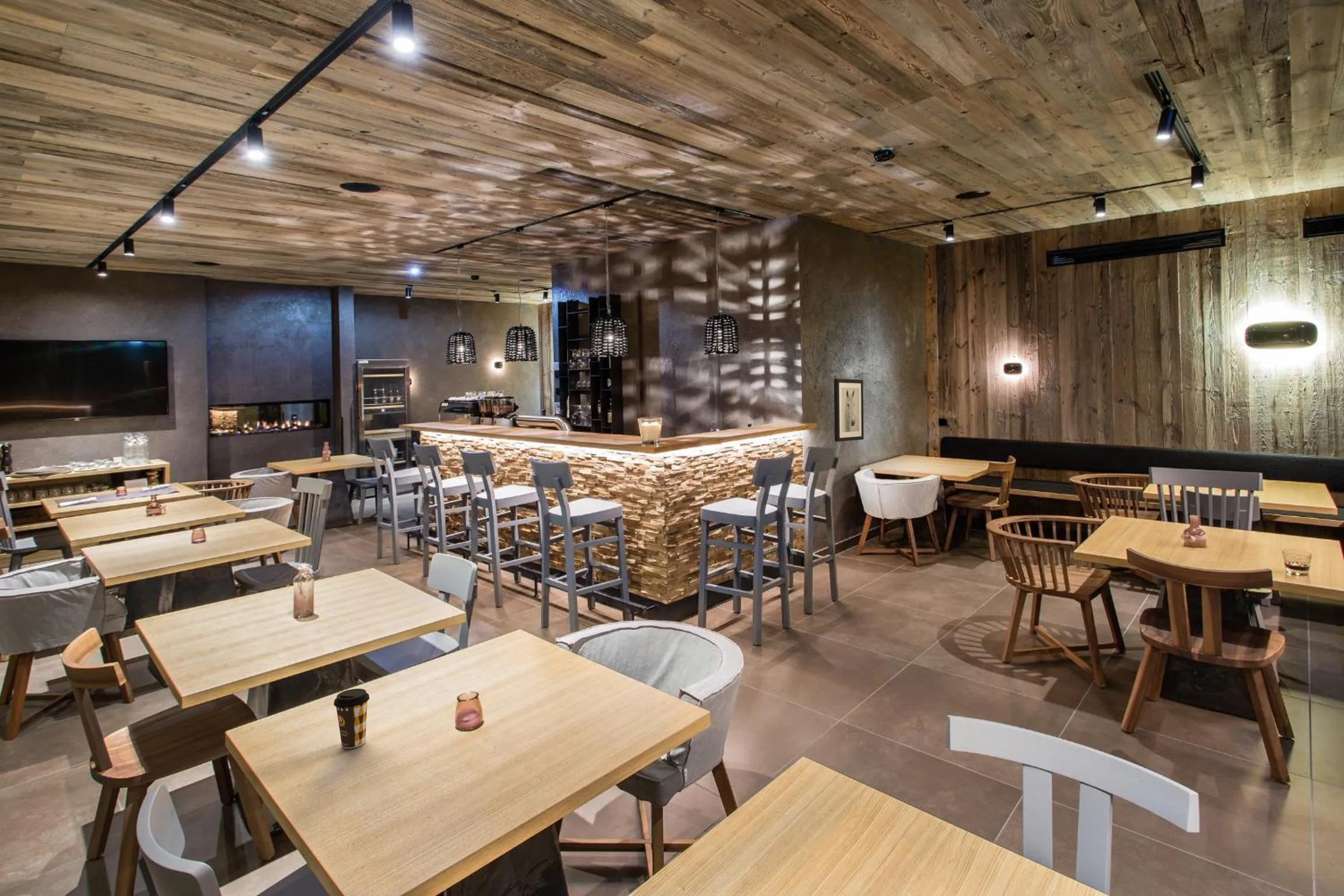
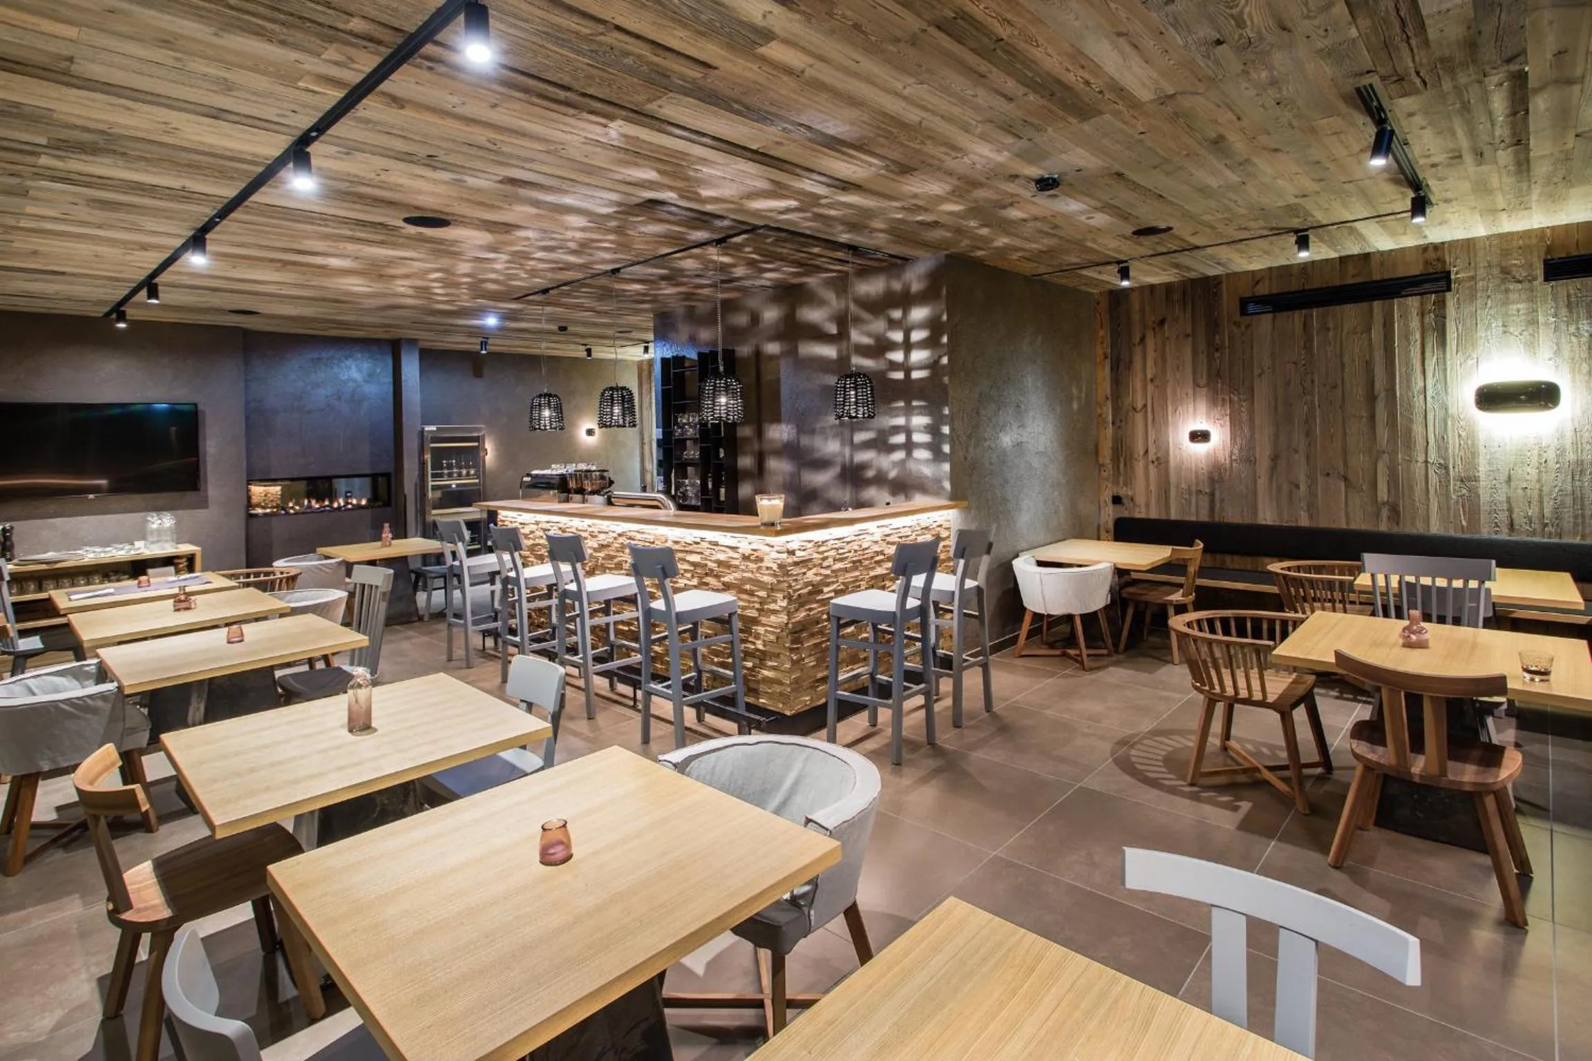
- coffee cup [333,688,370,749]
- wall art [834,378,864,442]
